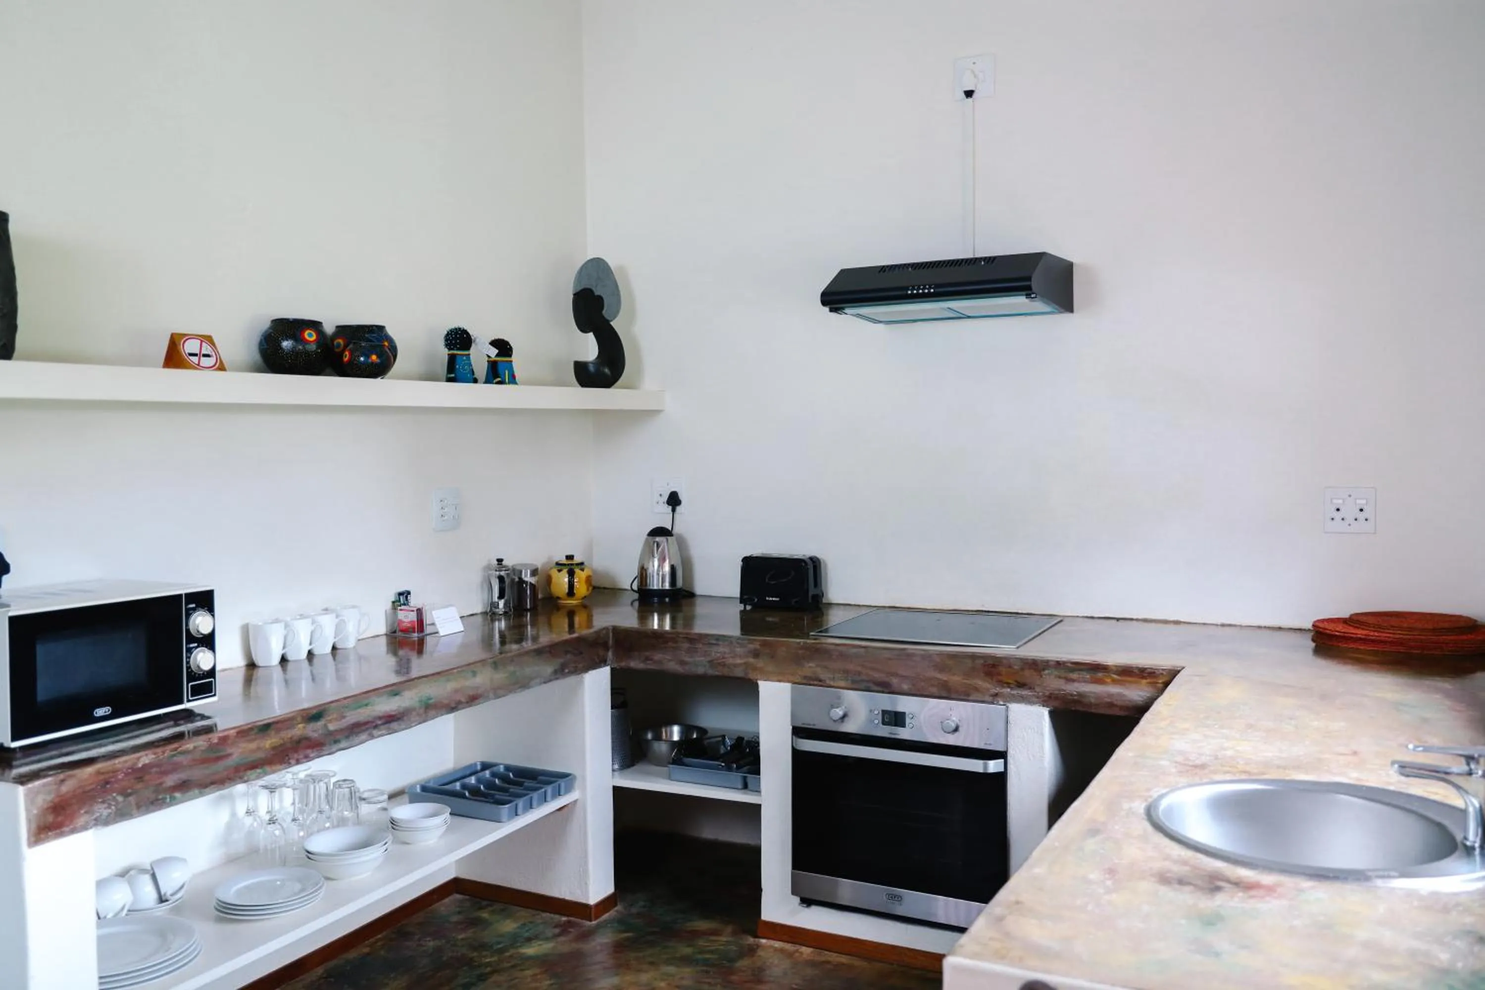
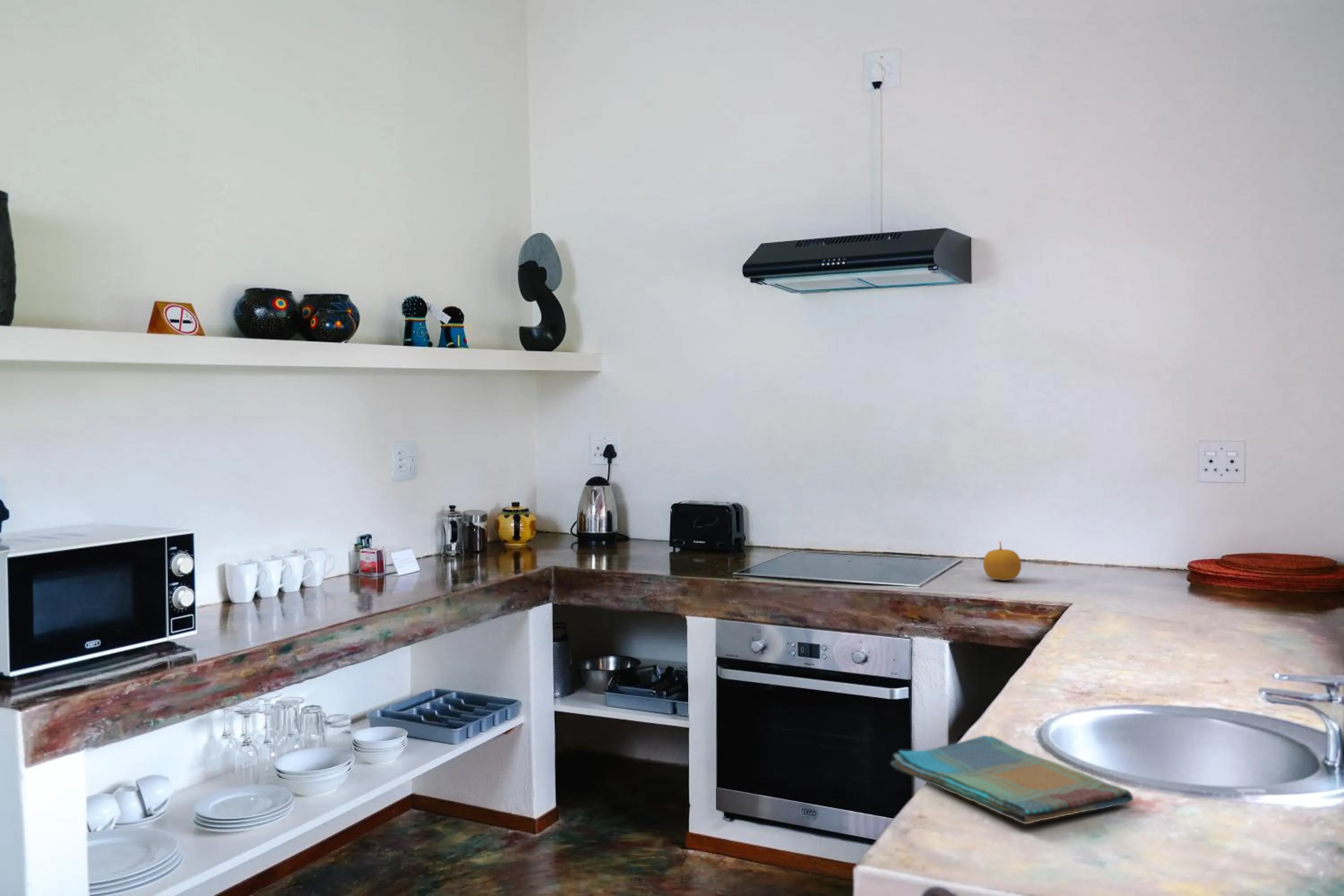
+ dish towel [891,735,1133,824]
+ fruit [983,541,1022,581]
